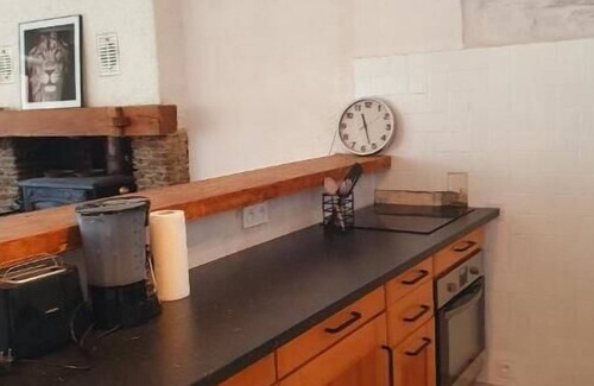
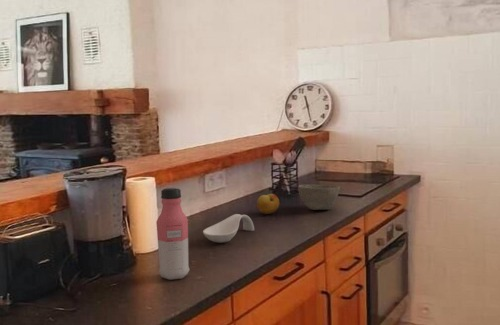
+ fruit [256,193,280,215]
+ water bottle [155,187,191,281]
+ bowl [297,183,341,211]
+ spoon rest [202,213,255,243]
